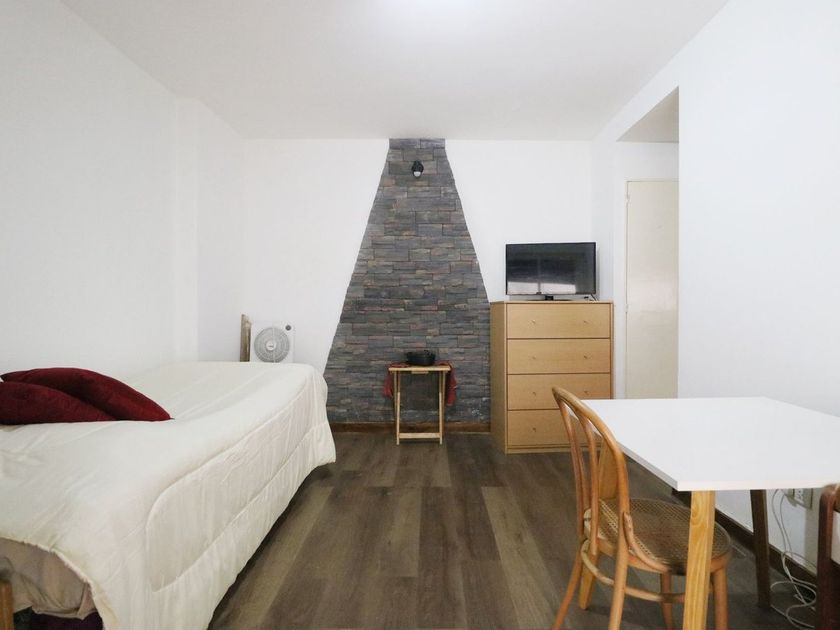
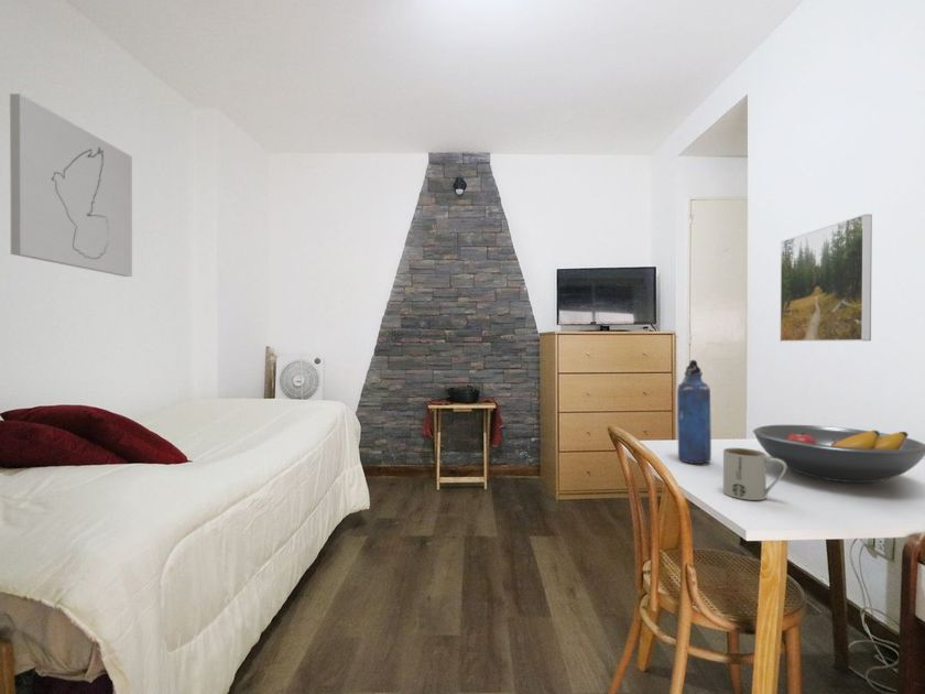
+ wall art [9,93,133,278]
+ fruit bowl [752,424,925,484]
+ water bottle [676,359,712,465]
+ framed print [779,214,873,343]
+ mug [722,447,787,501]
